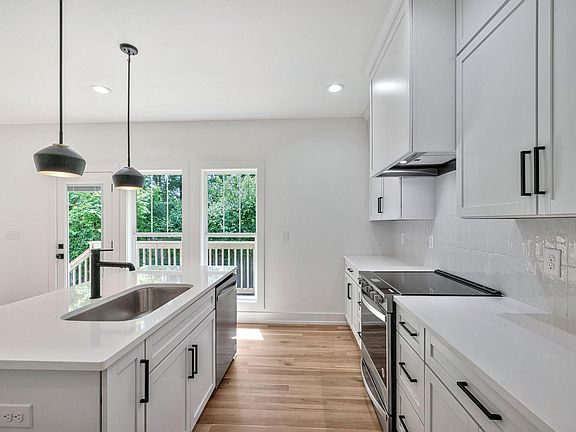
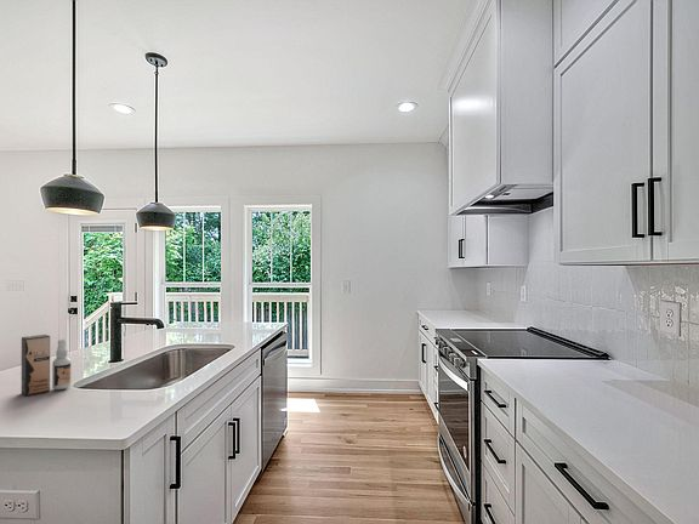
+ spray bottle [21,334,72,398]
